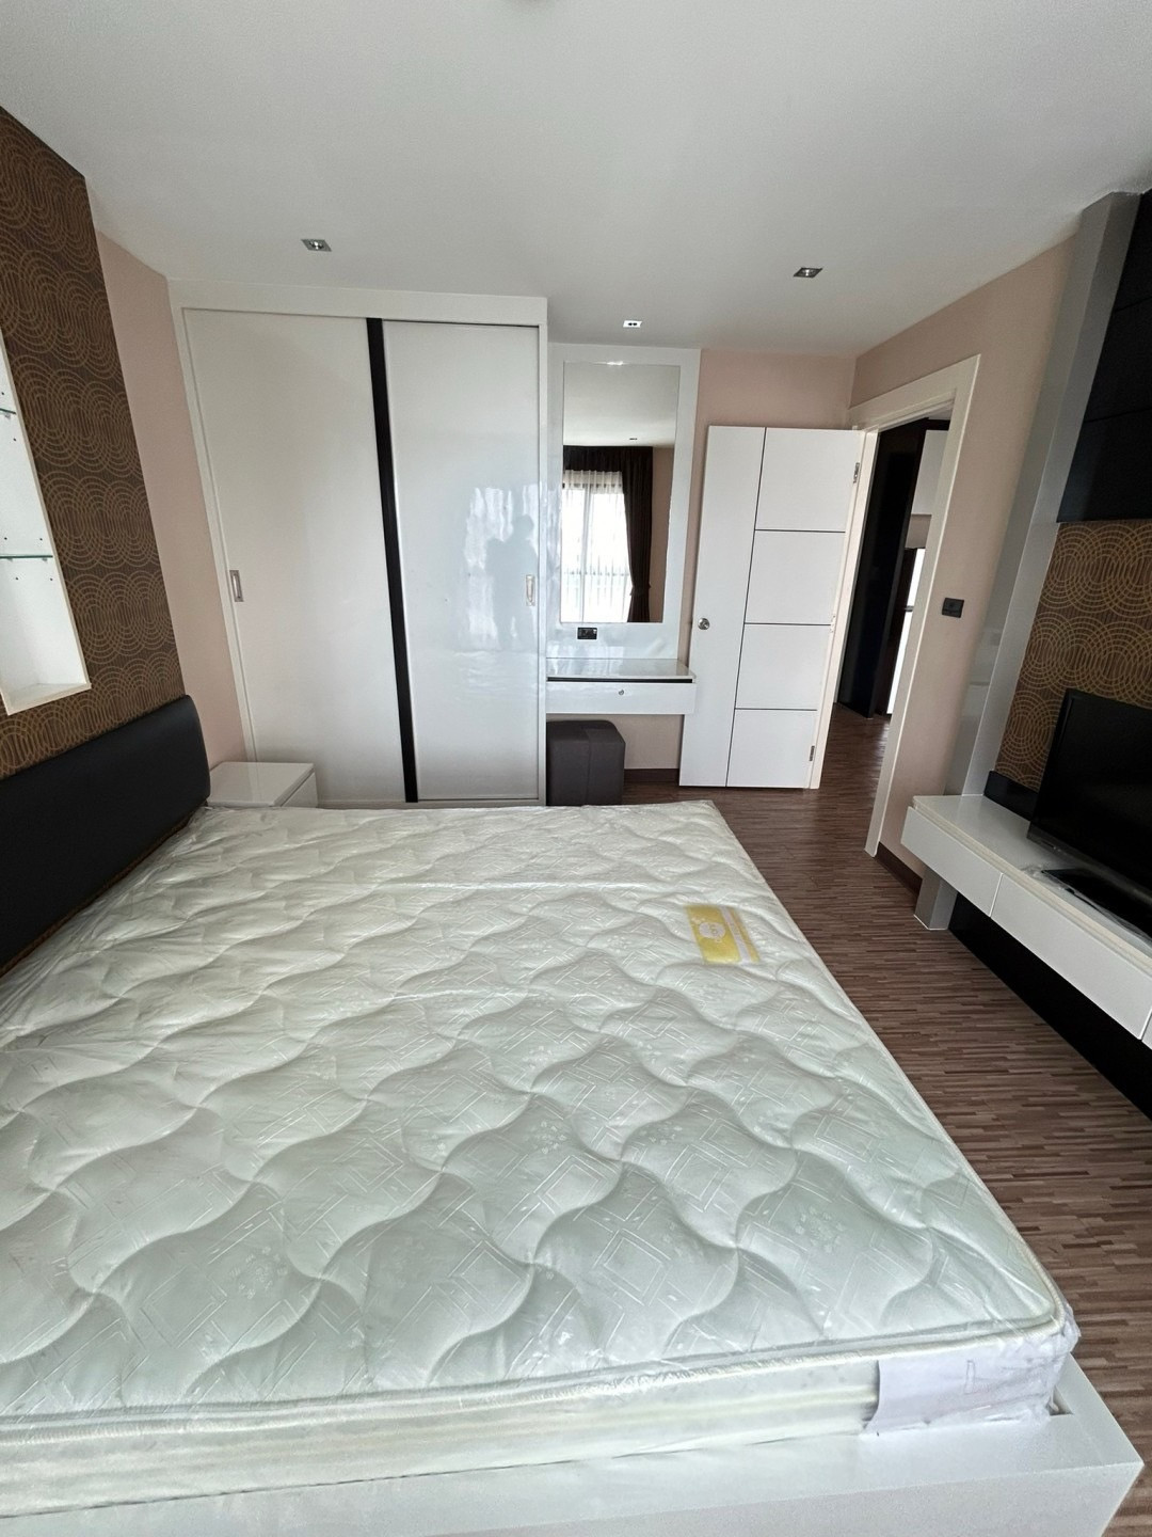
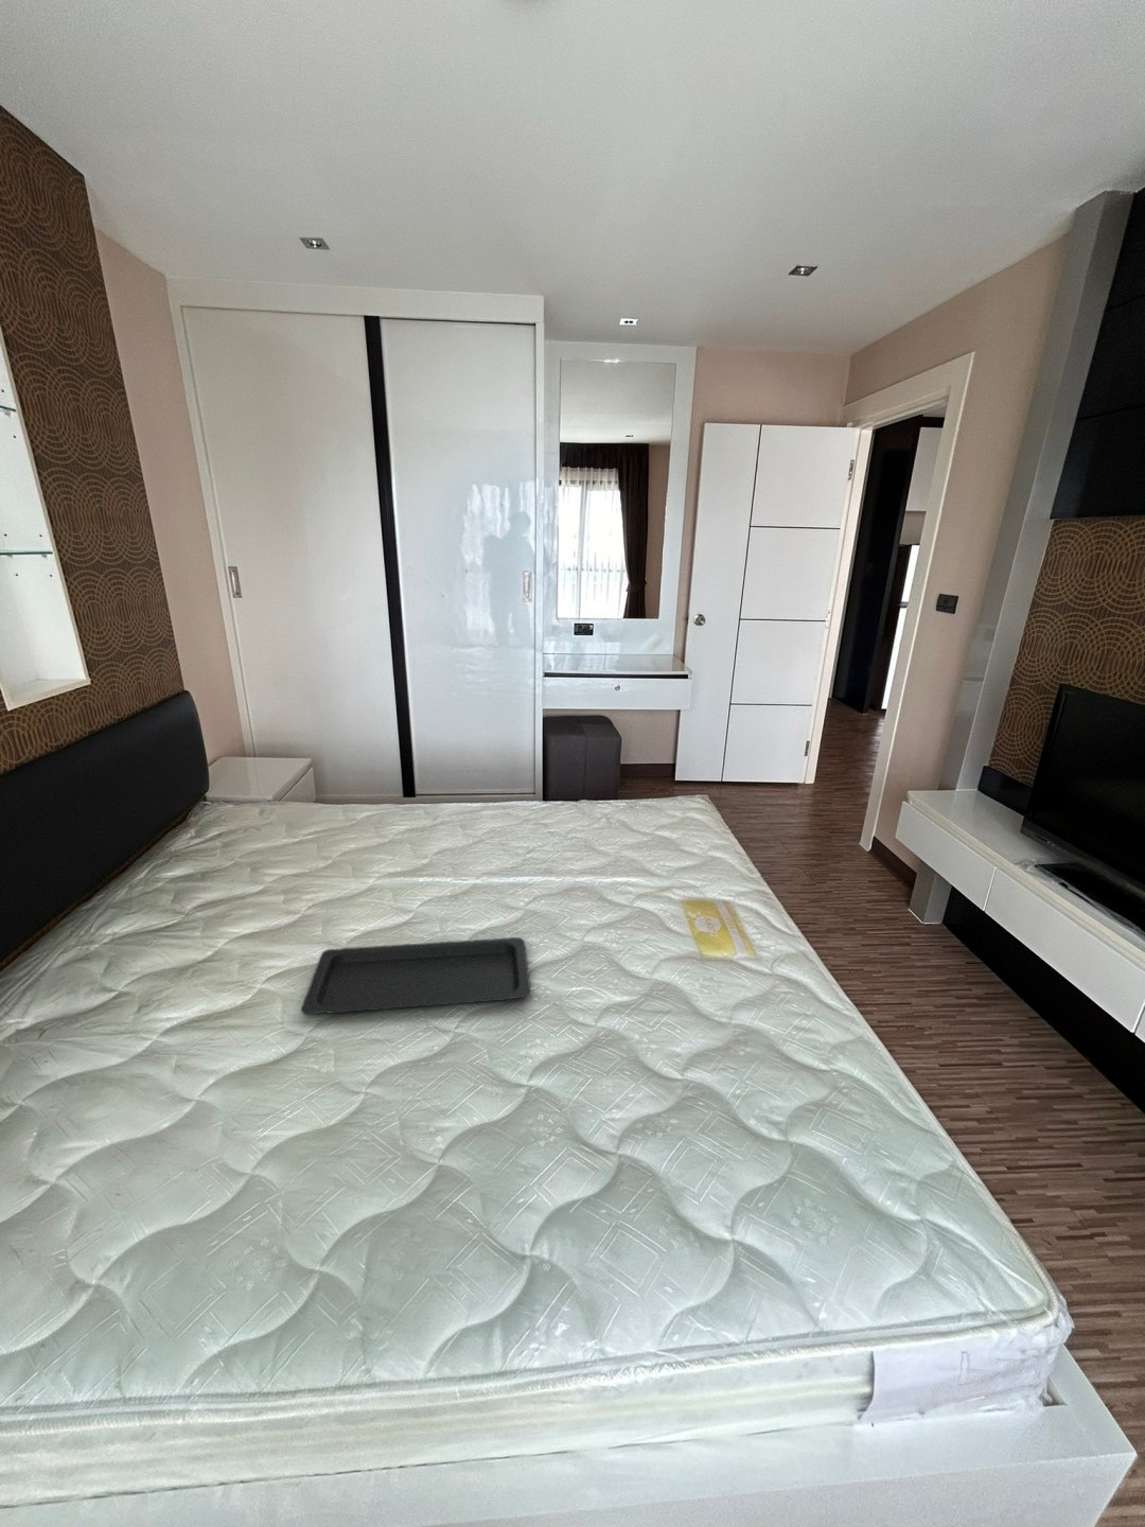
+ serving tray [299,937,532,1015]
